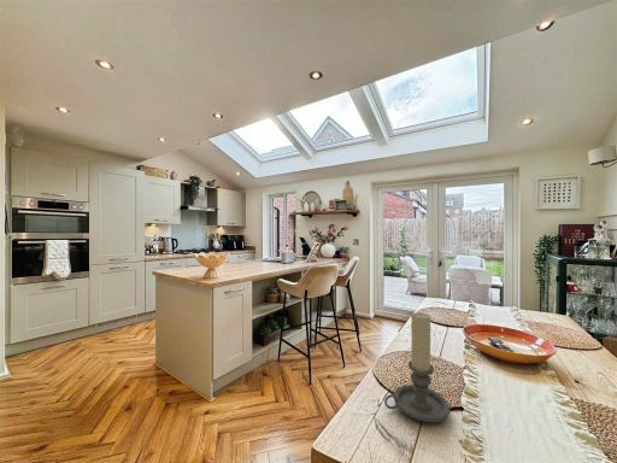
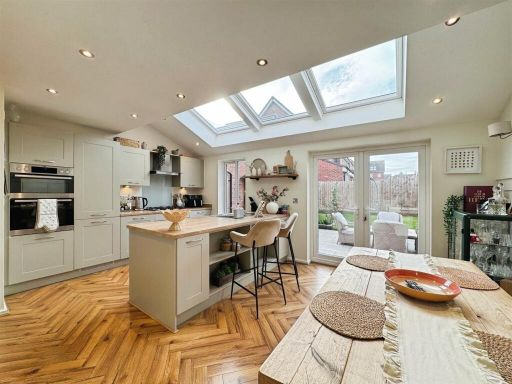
- candle holder [383,311,451,423]
